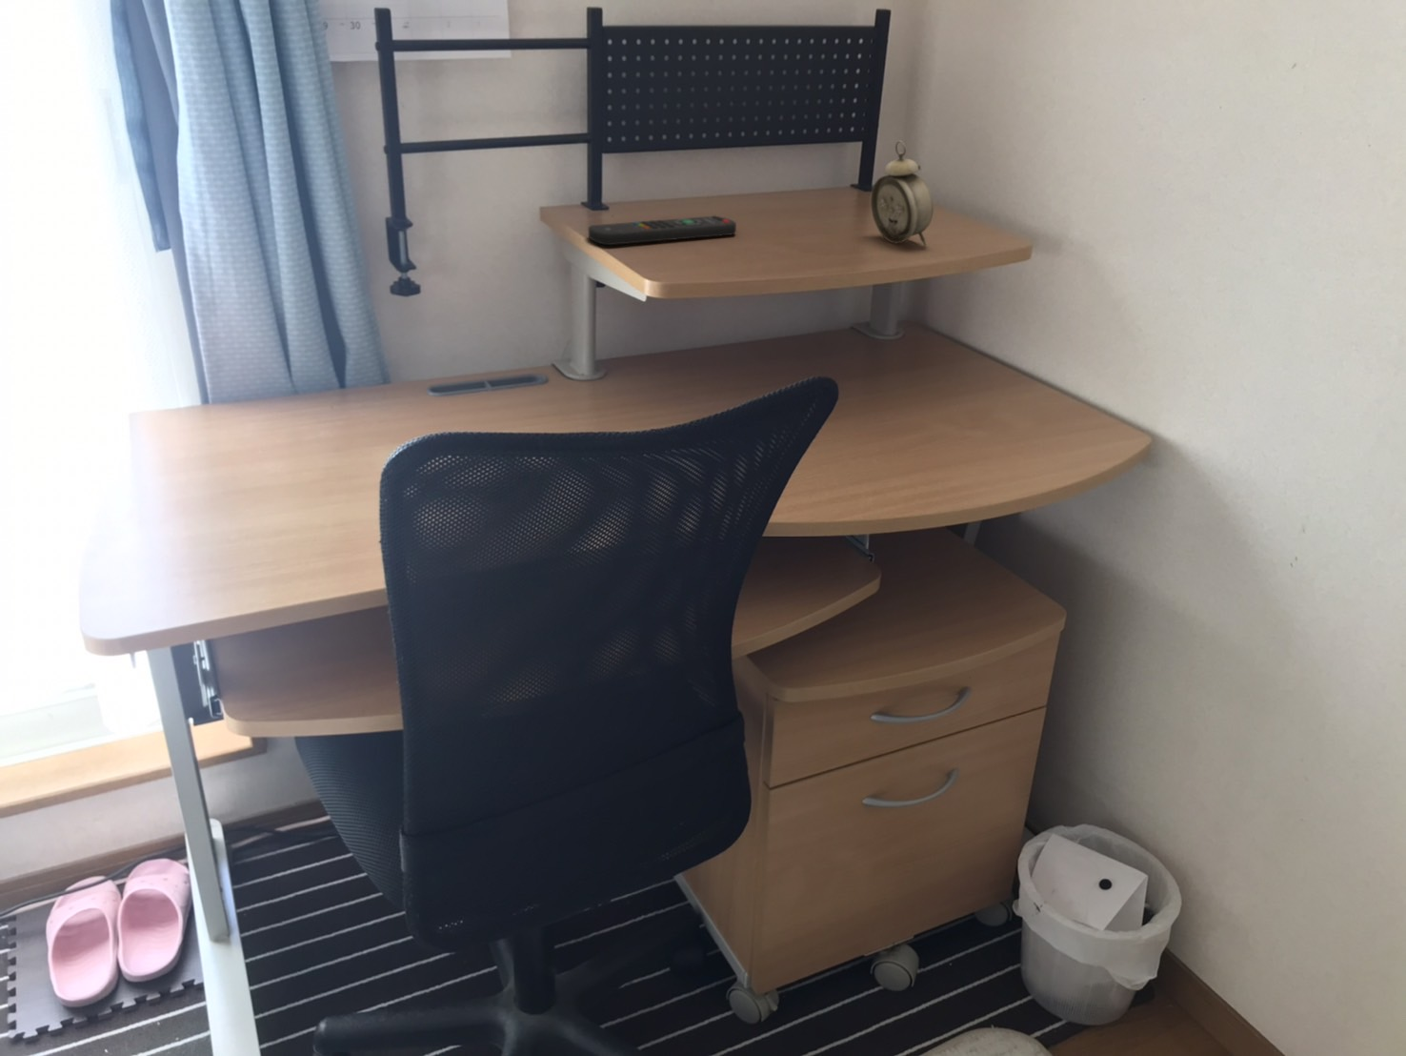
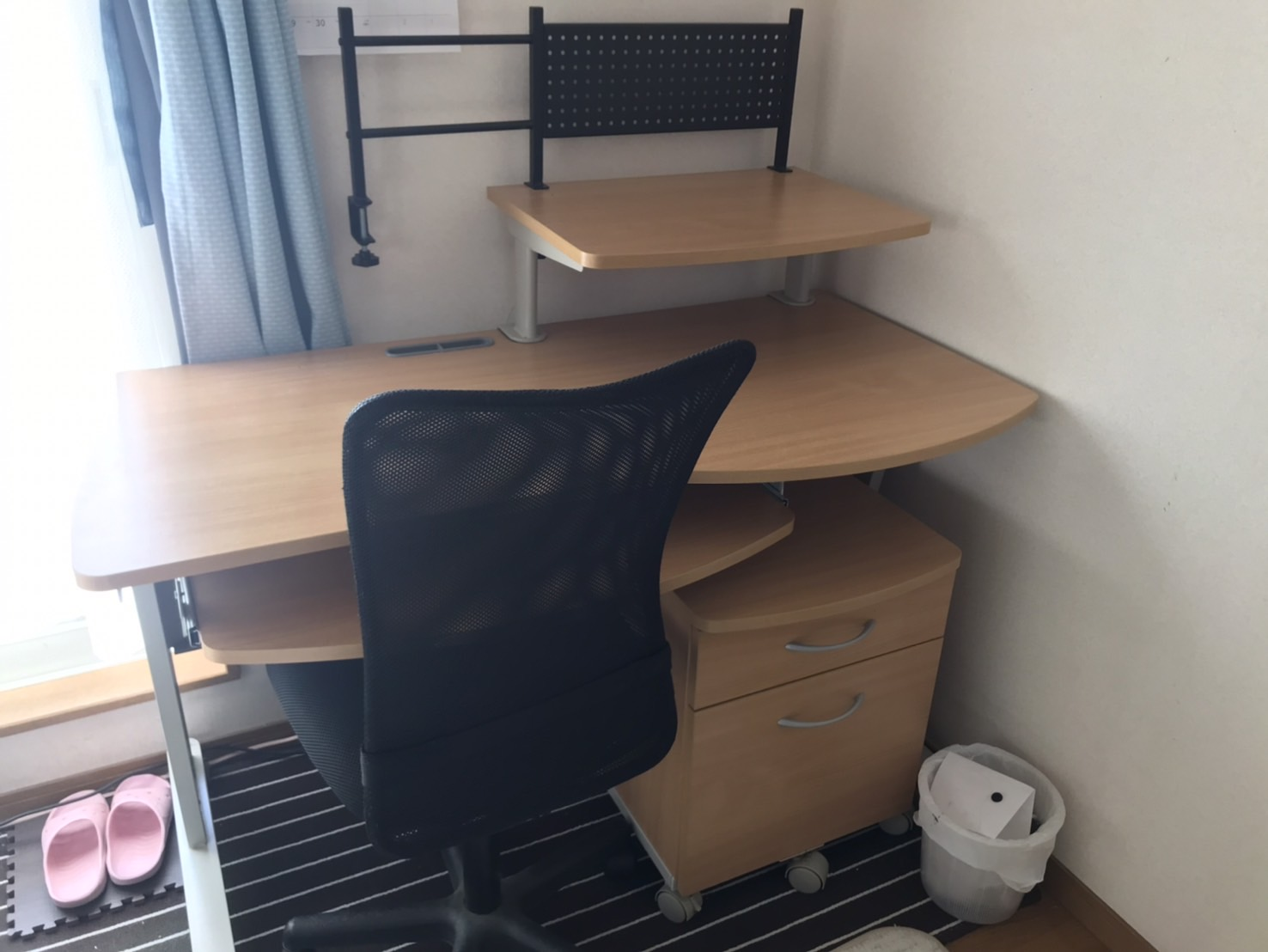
- alarm clock [869,140,935,247]
- remote control [588,214,737,246]
